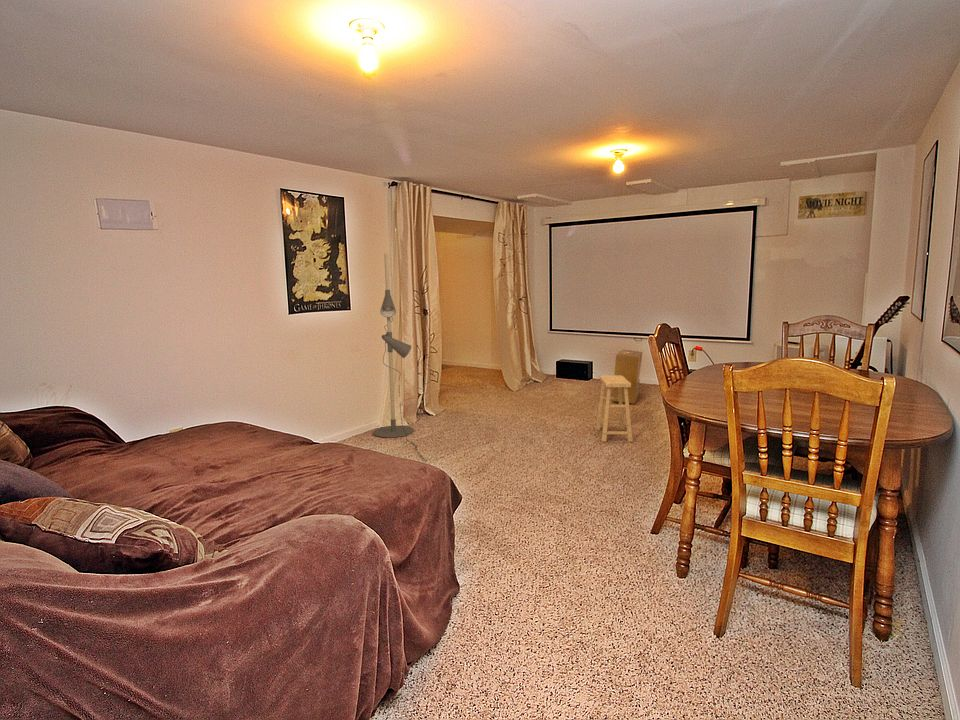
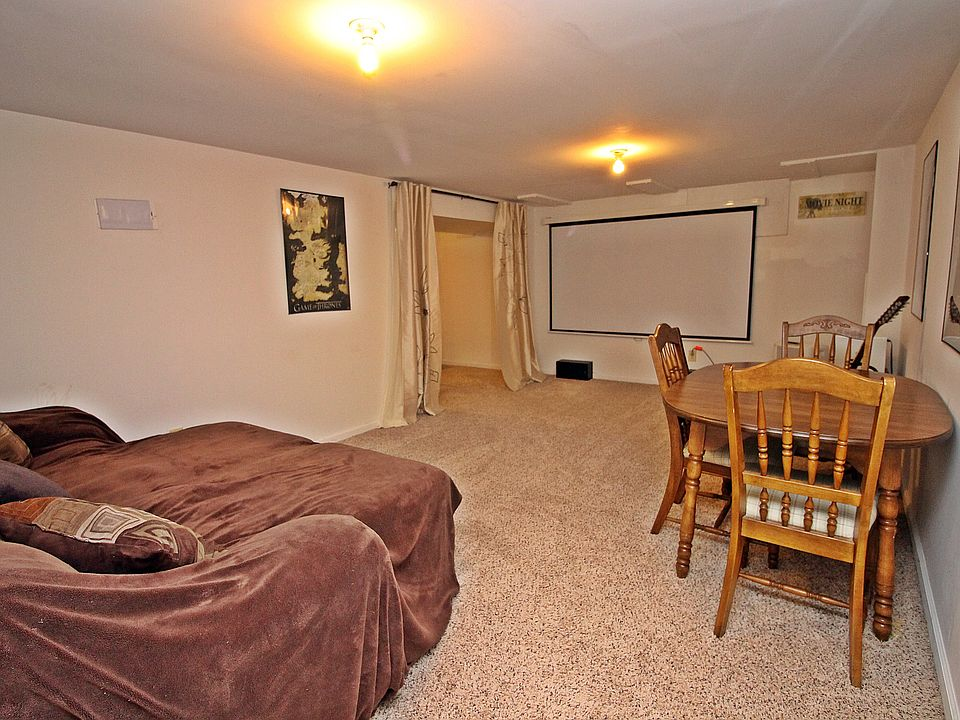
- cardboard box [611,348,644,405]
- footstool [595,374,634,443]
- floor lamp [372,252,428,462]
